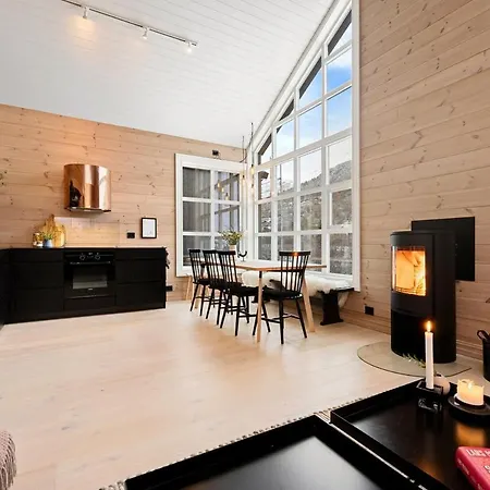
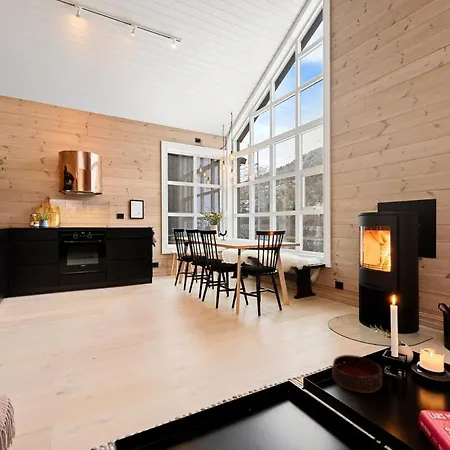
+ bowl [331,354,384,394]
